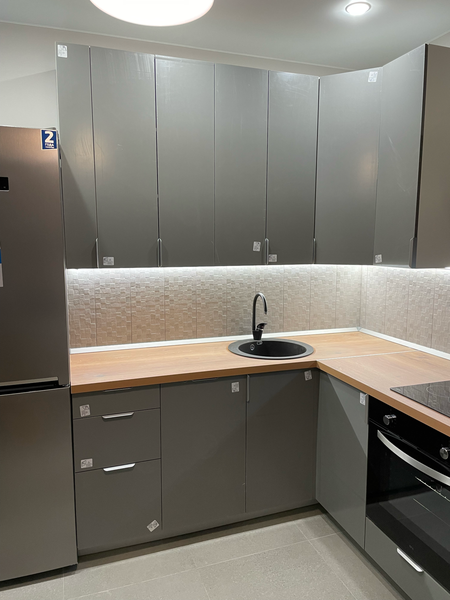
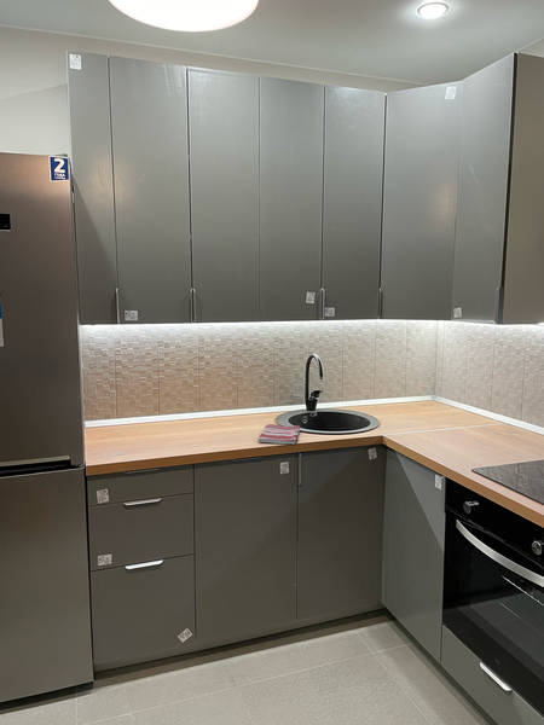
+ dish towel [257,423,301,445]
